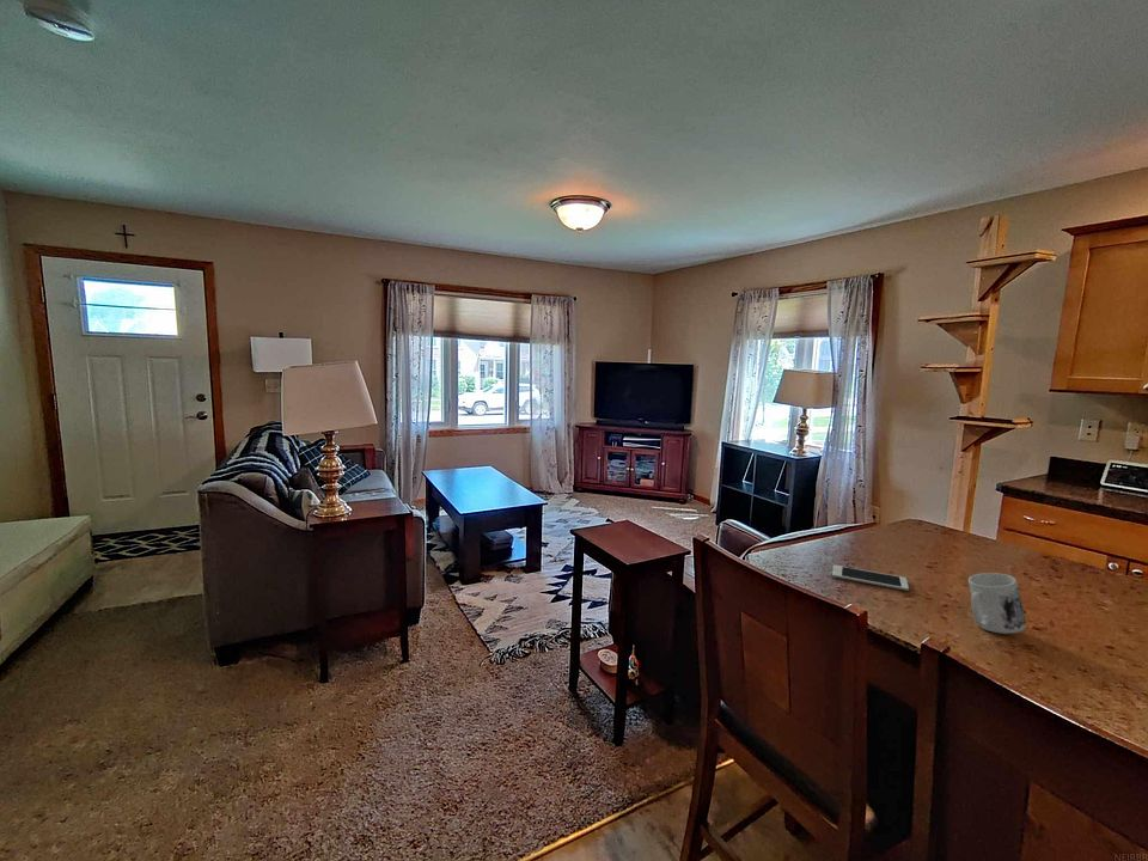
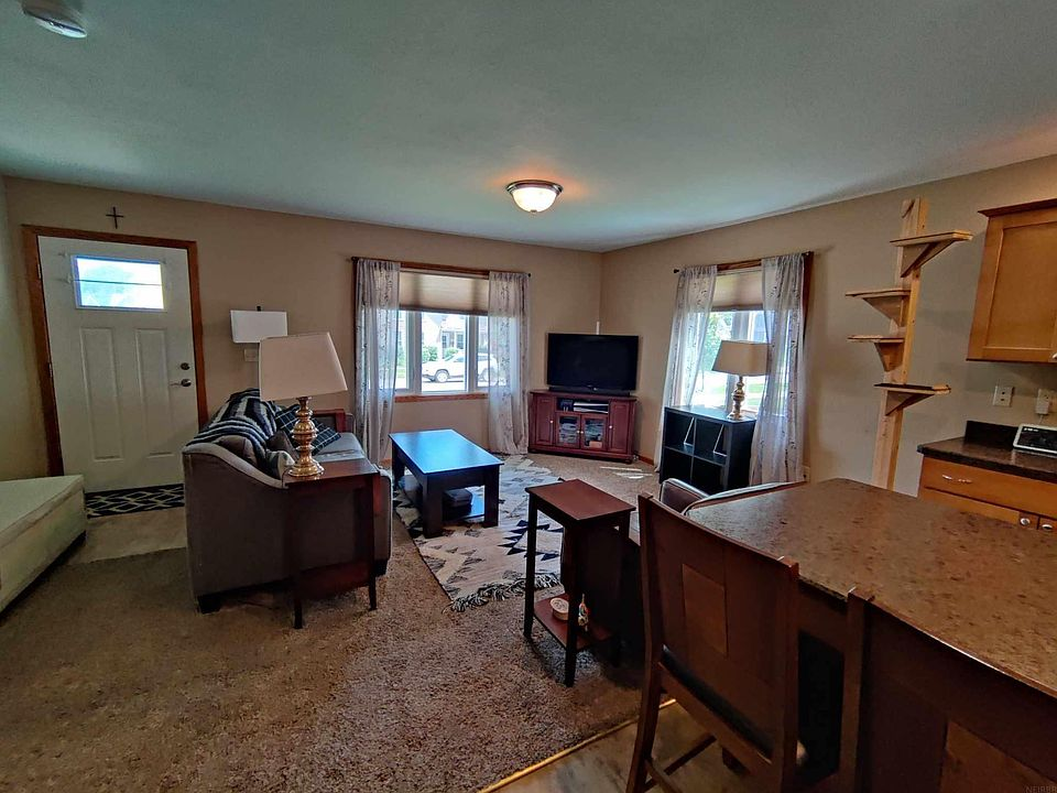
- cell phone [831,564,910,592]
- mug [967,572,1027,635]
